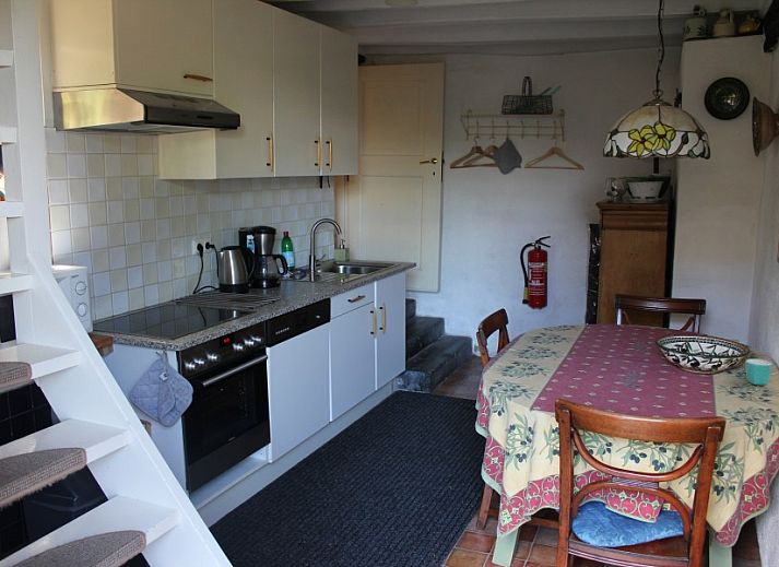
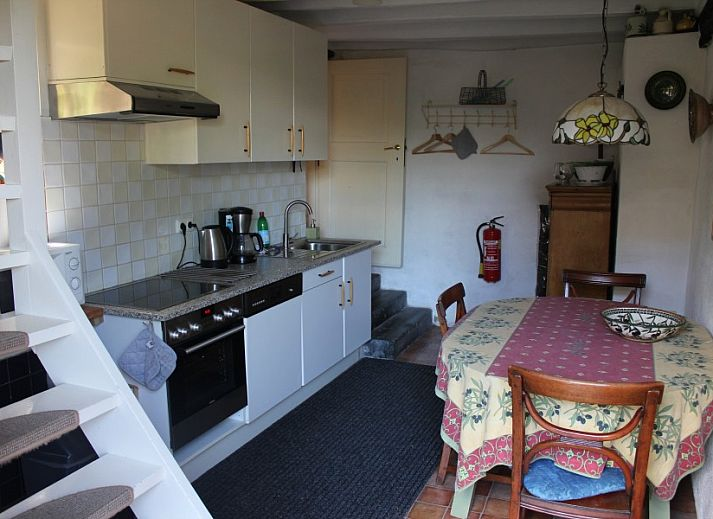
- mug [744,358,772,386]
